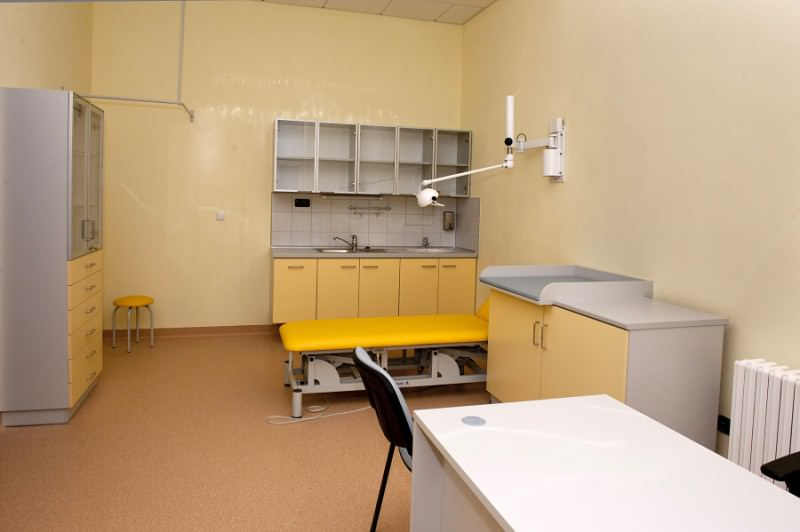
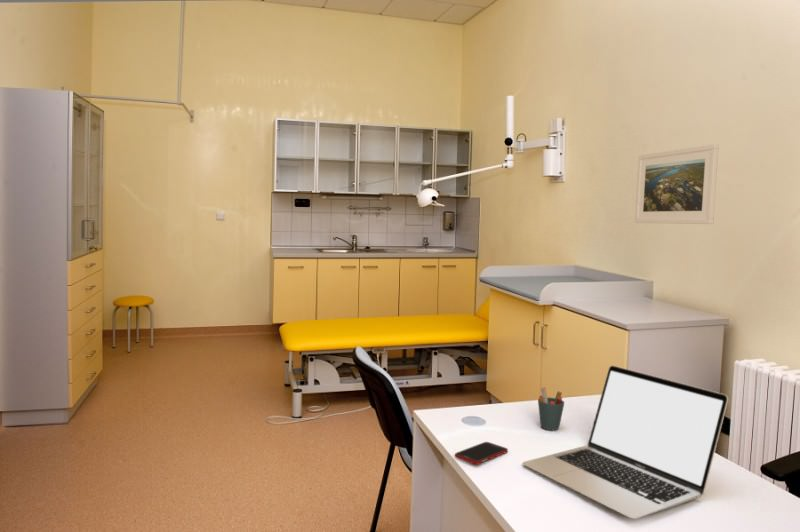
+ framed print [634,143,720,225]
+ pen holder [537,387,565,431]
+ cell phone [454,441,509,466]
+ laptop [522,365,729,520]
